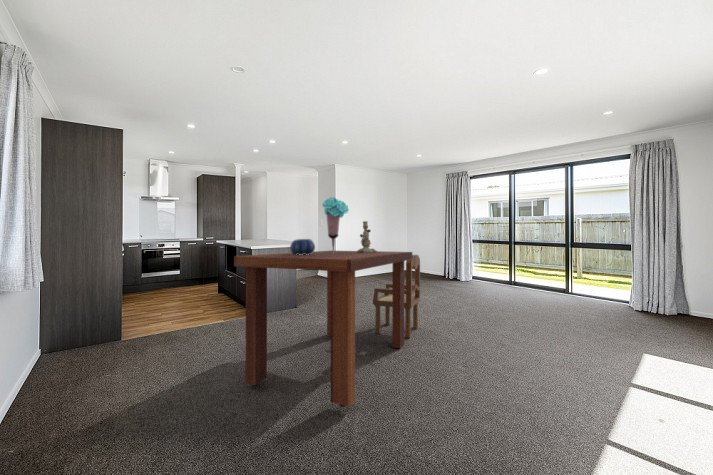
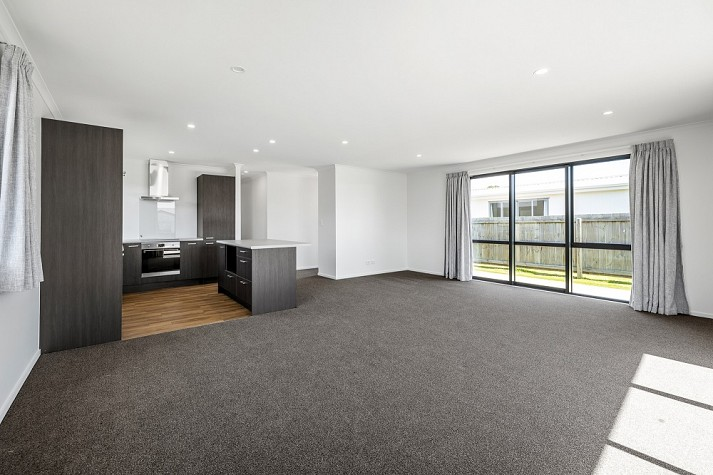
- dining table [233,250,413,408]
- candlestick [356,220,378,253]
- decorative bowl [289,238,316,255]
- bouquet [322,196,350,254]
- dining chair [372,254,421,339]
